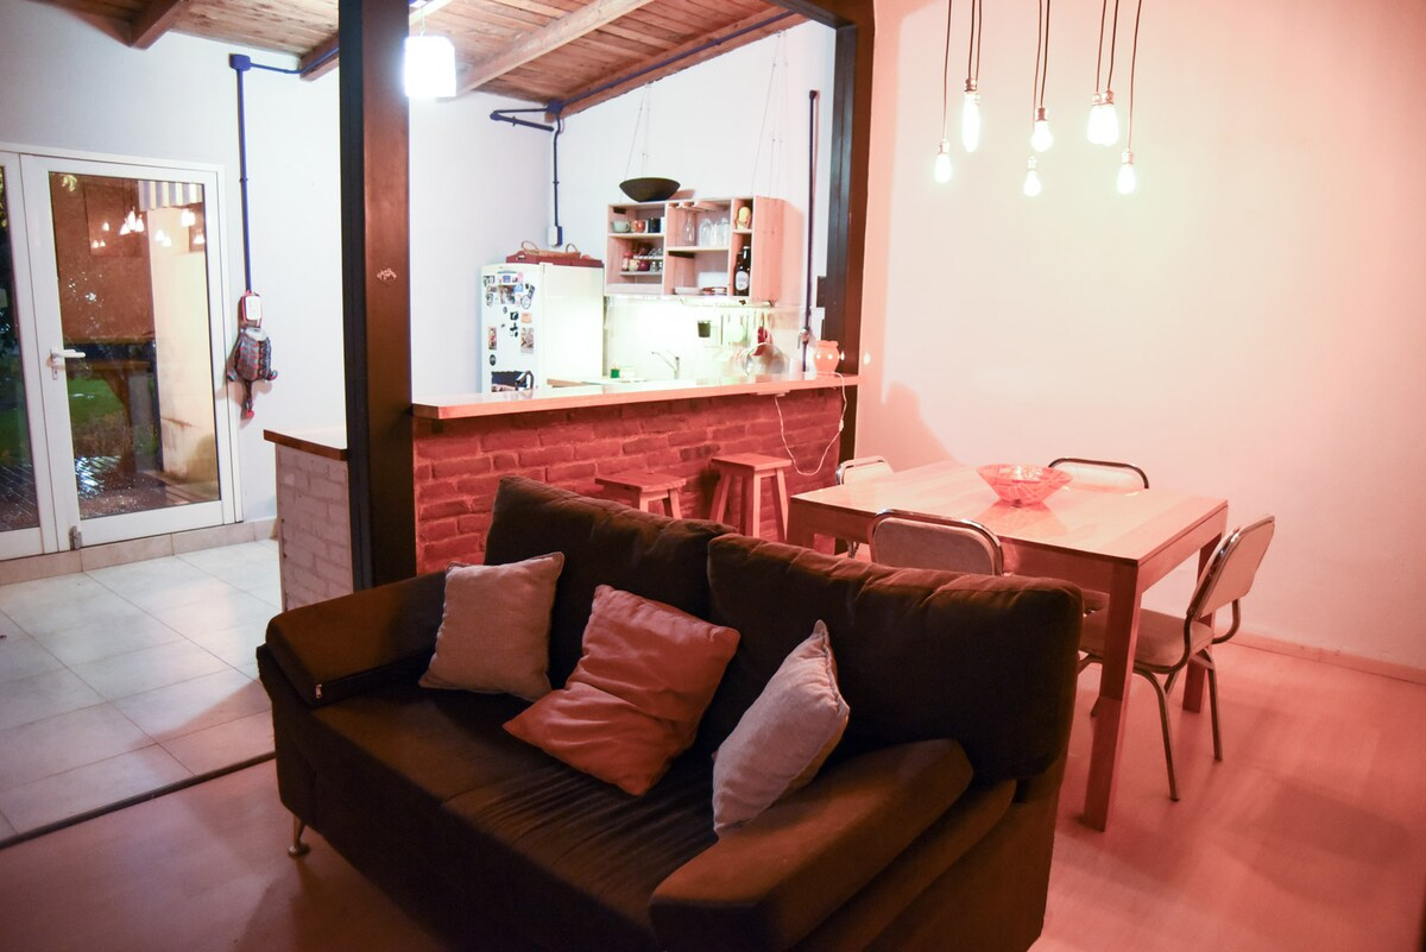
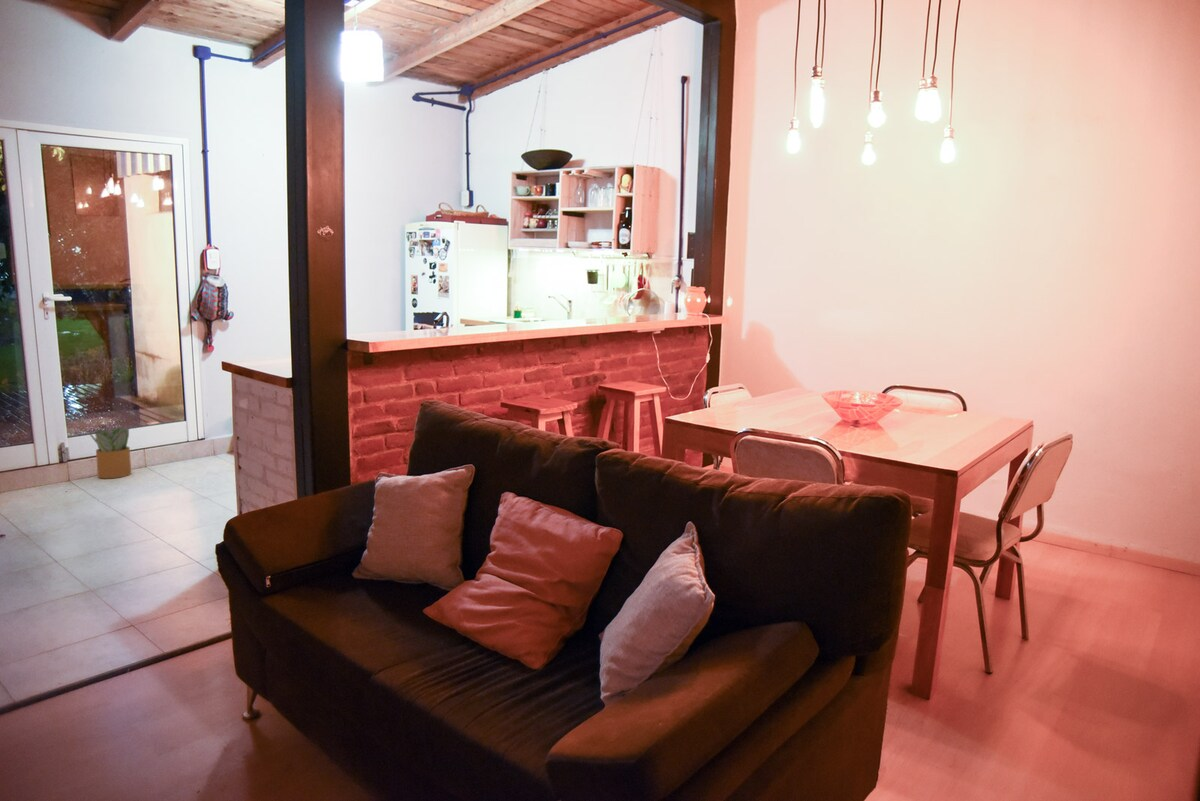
+ potted plant [87,425,132,479]
